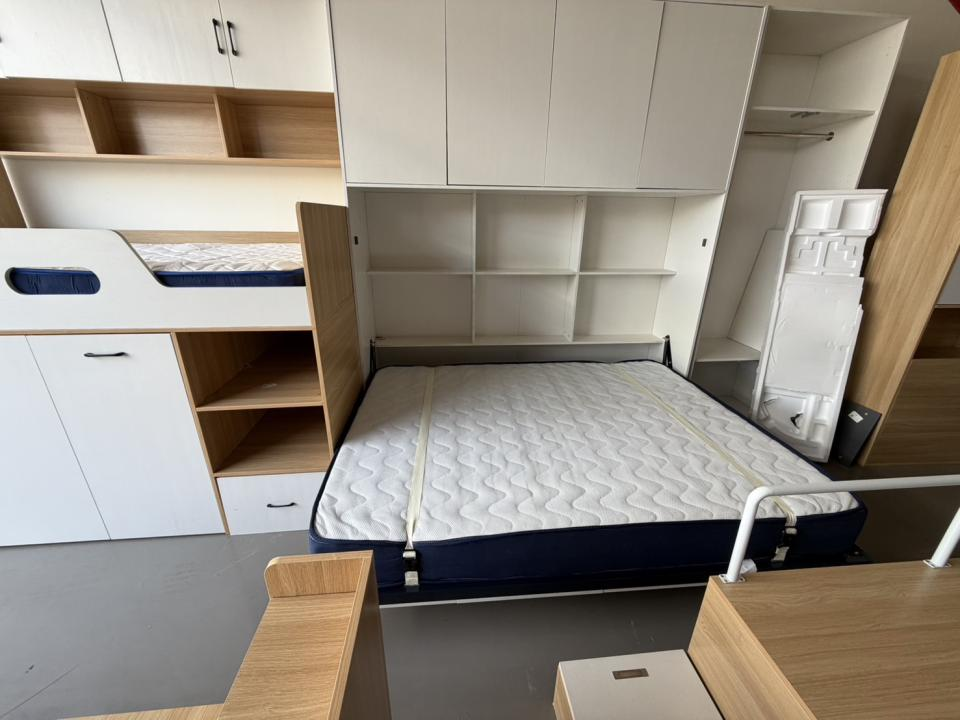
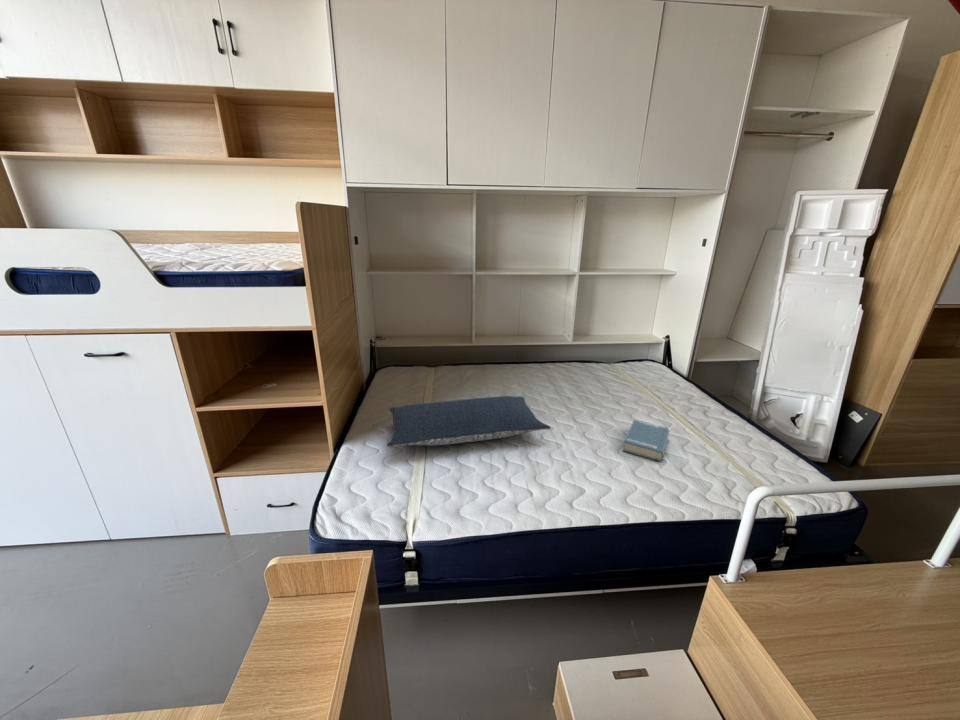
+ hardback book [622,419,671,463]
+ pillow [386,395,552,448]
